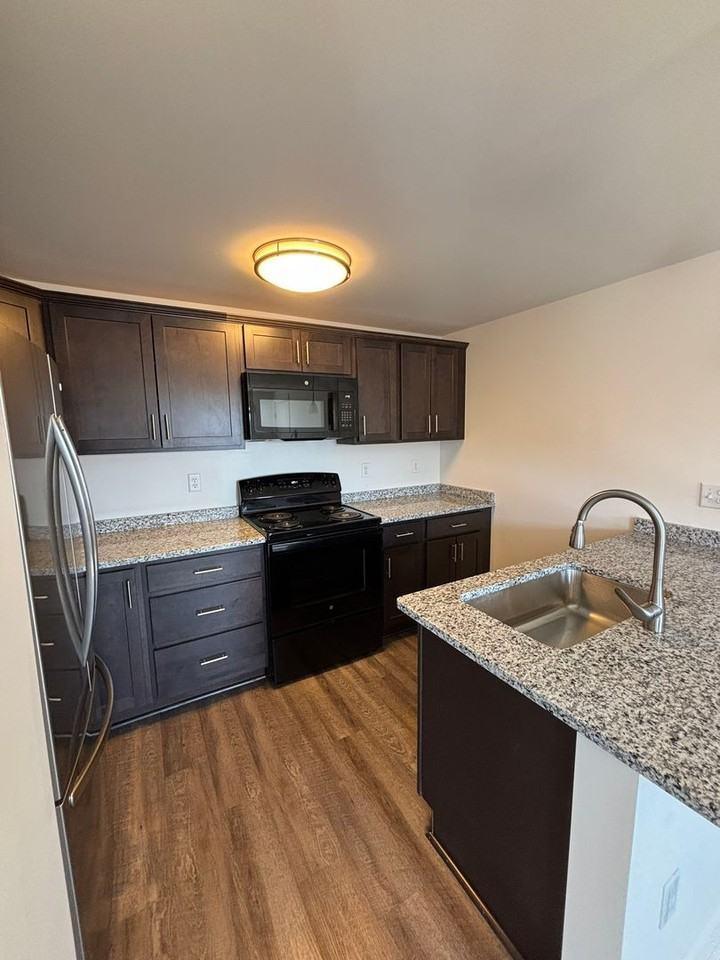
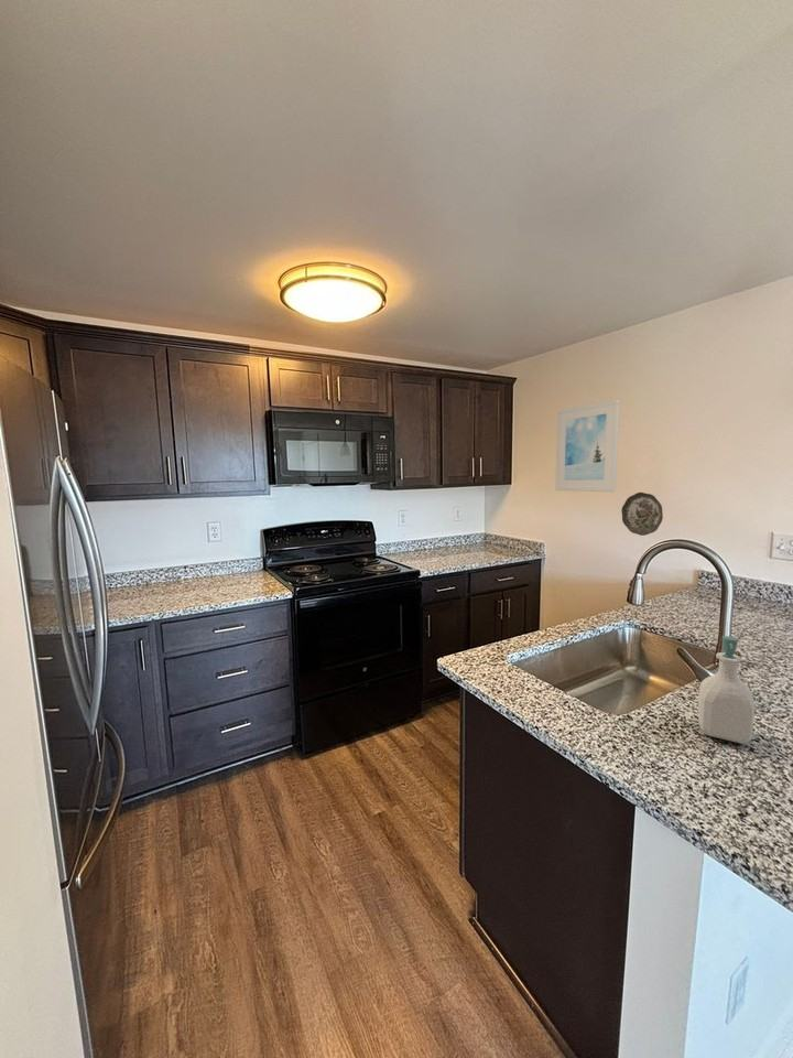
+ soap bottle [697,635,756,745]
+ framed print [554,399,620,493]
+ decorative plate [620,492,664,537]
